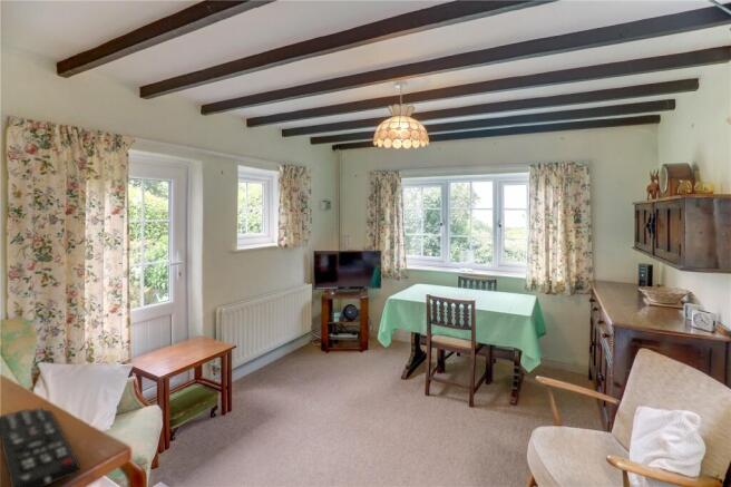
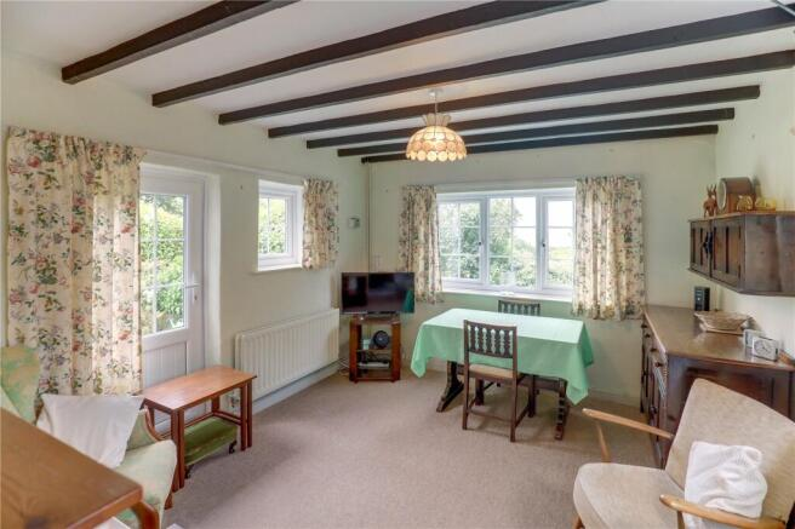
- remote control [0,406,81,487]
